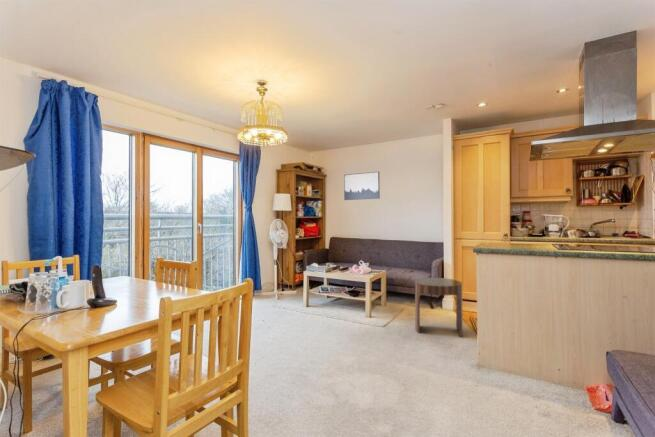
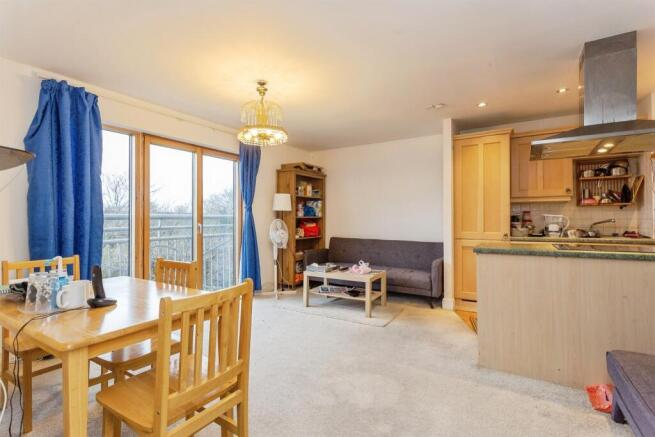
- side table [414,277,464,338]
- wall art [343,171,381,201]
